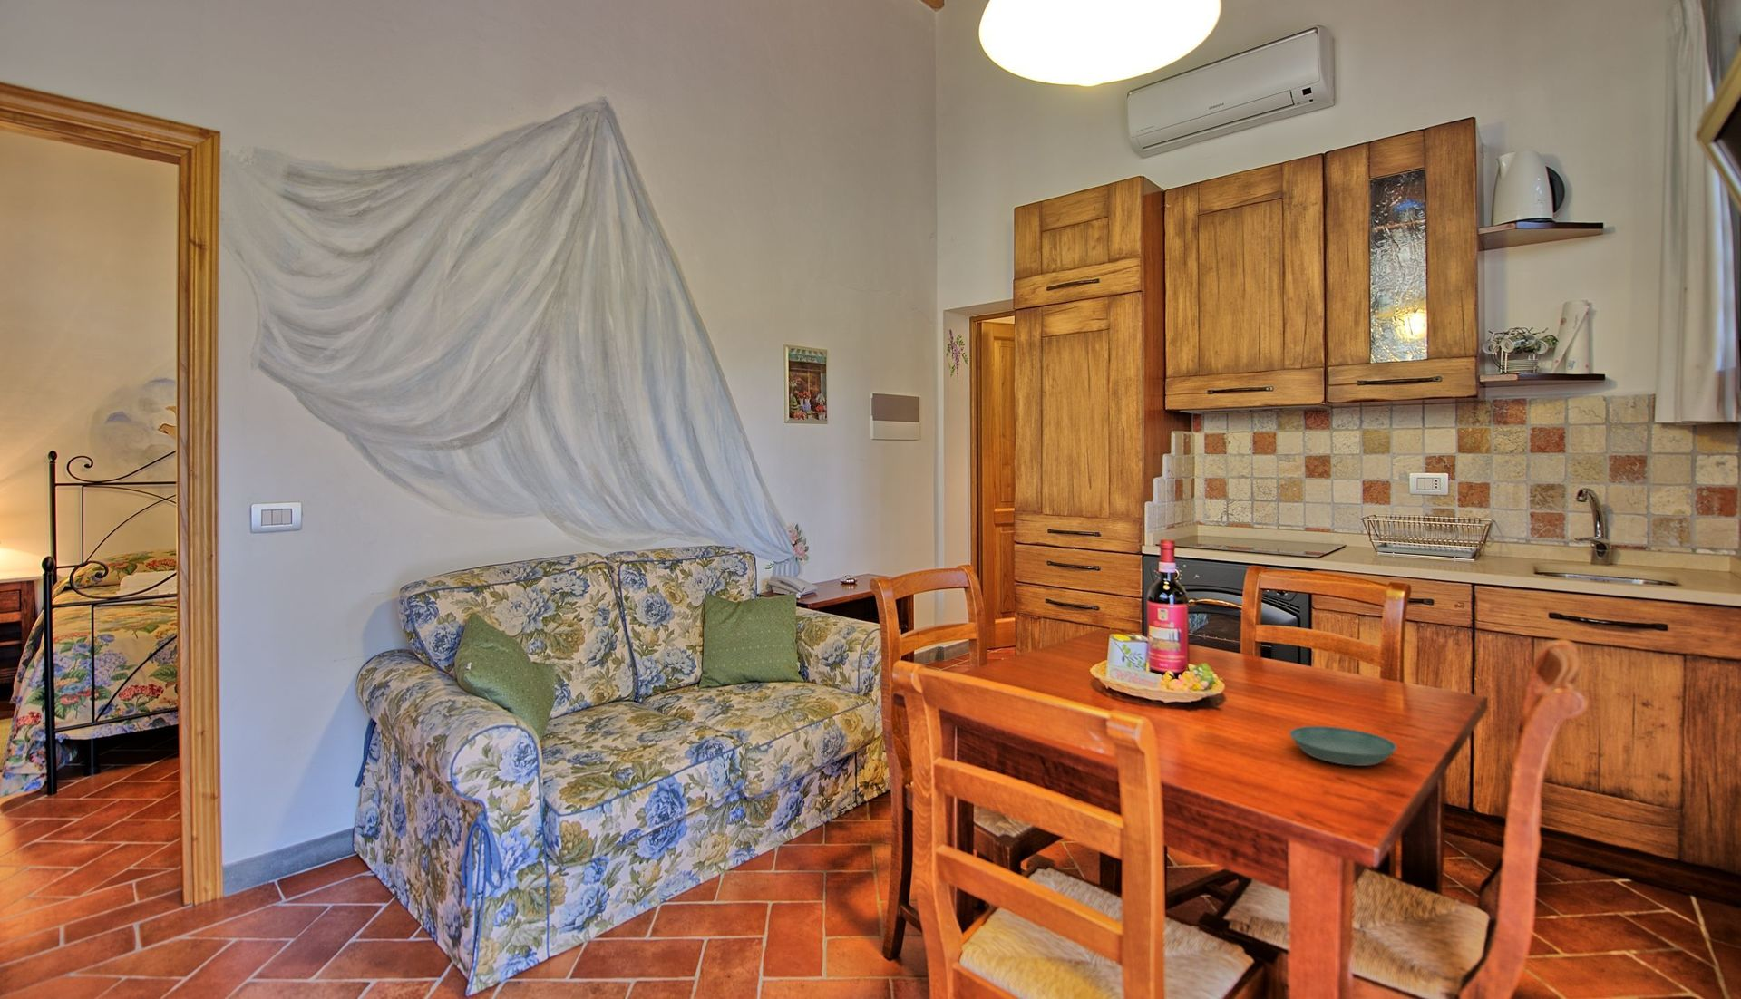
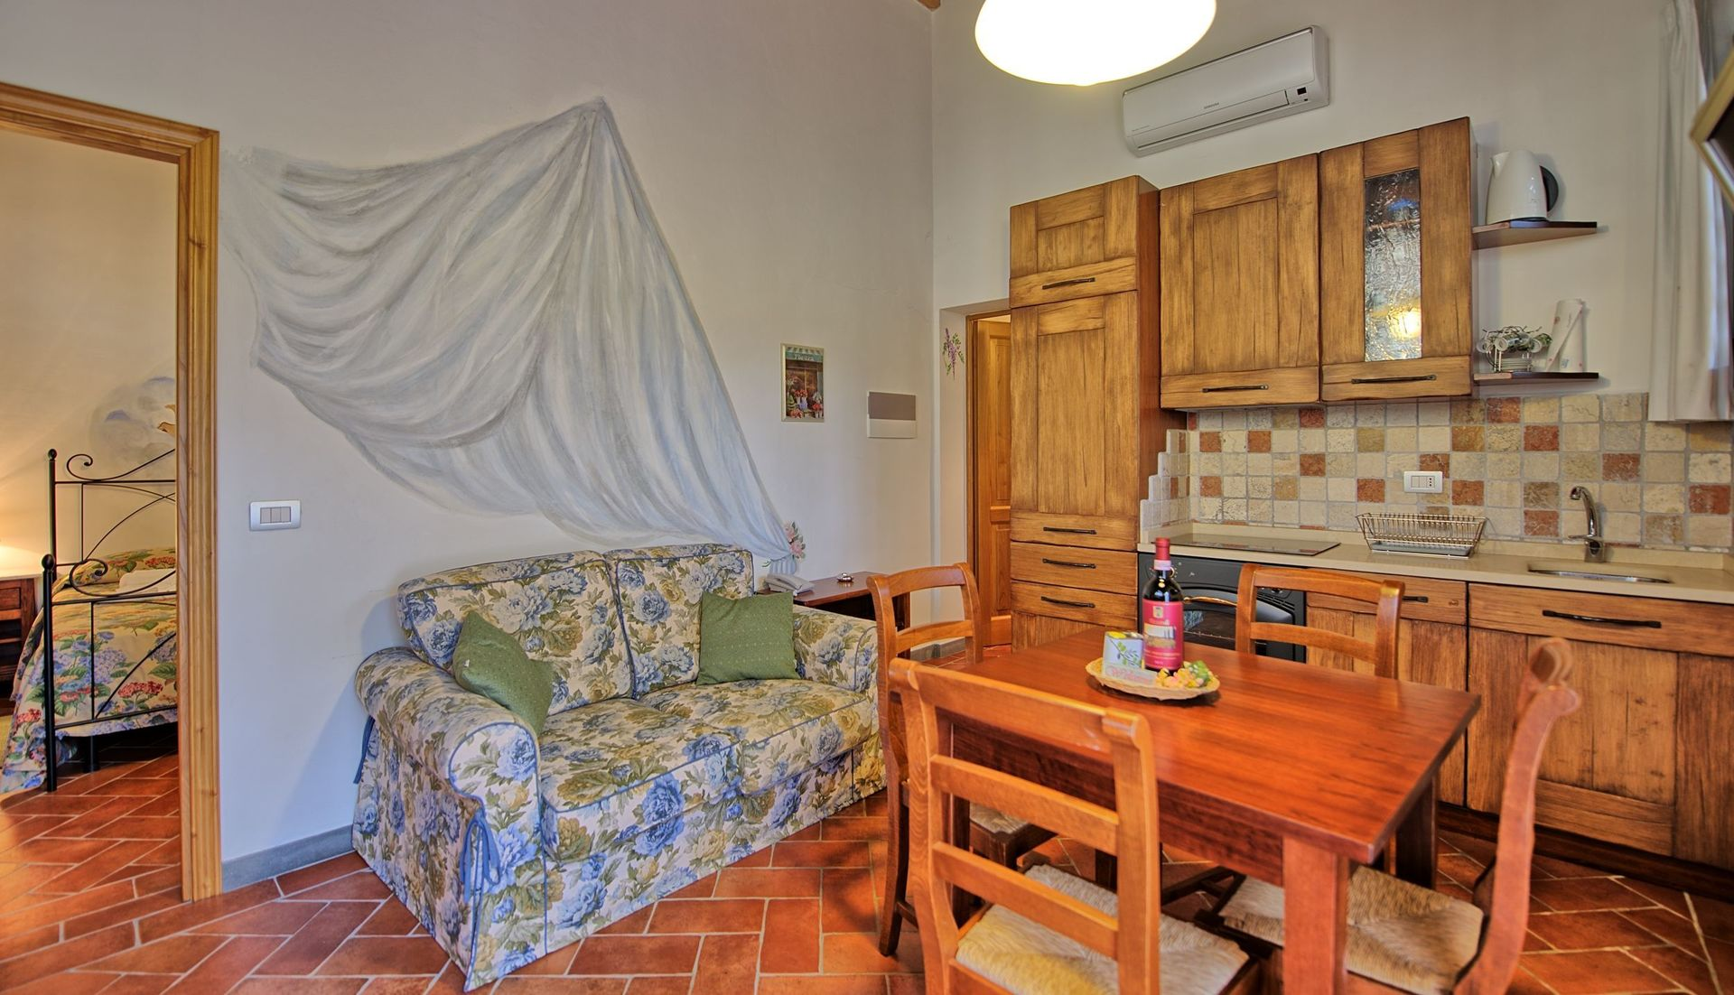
- saucer [1289,725,1398,767]
